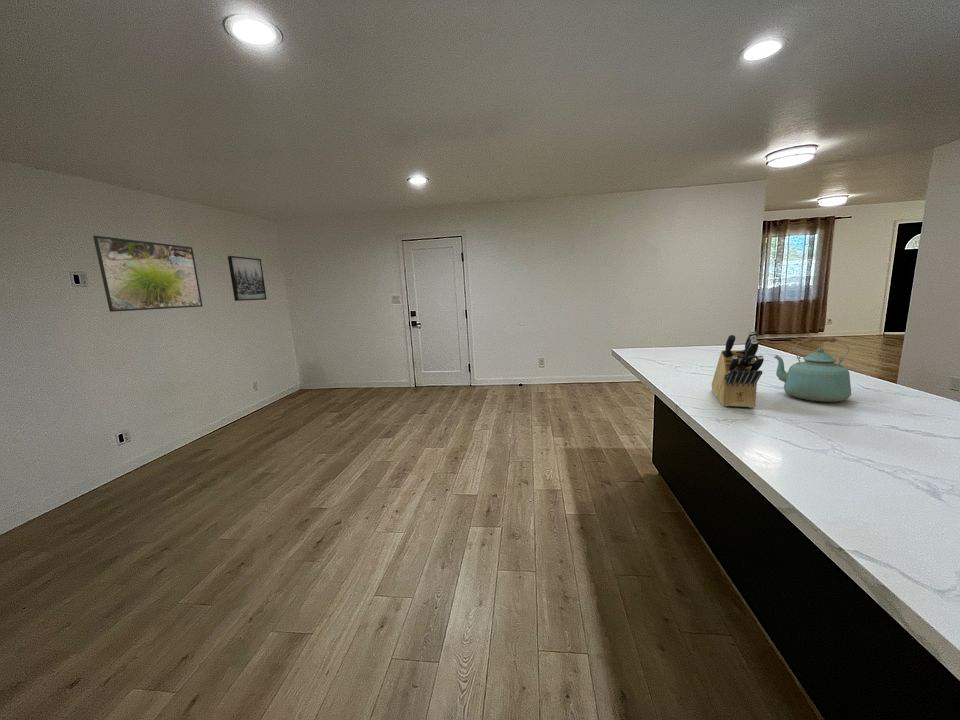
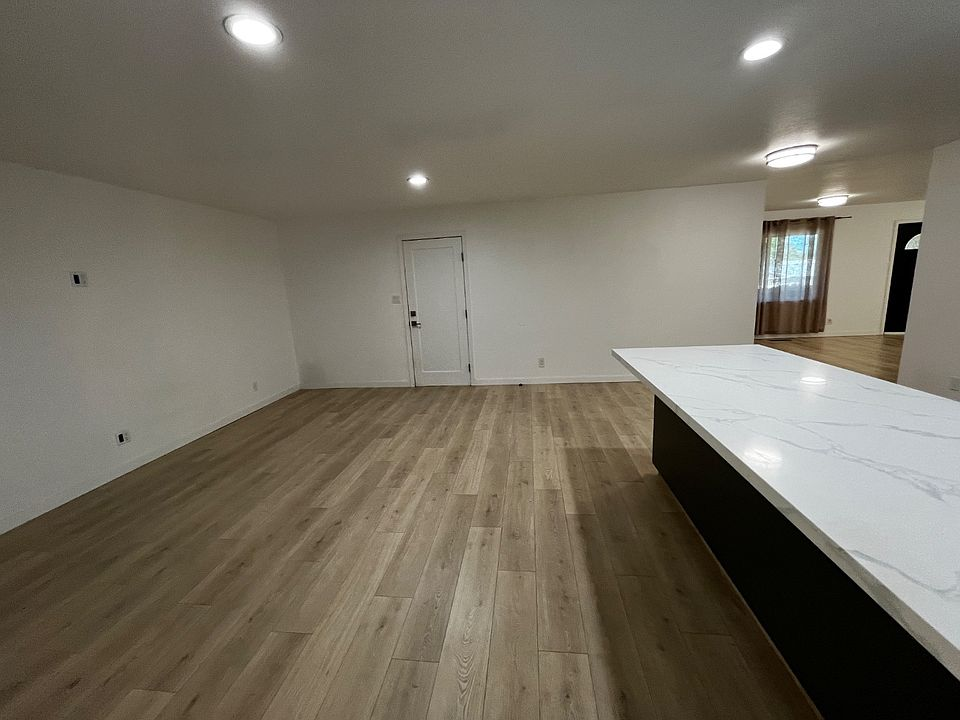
- wall art [227,255,268,302]
- knife block [711,329,765,409]
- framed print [92,235,204,313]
- kettle [773,336,852,403]
